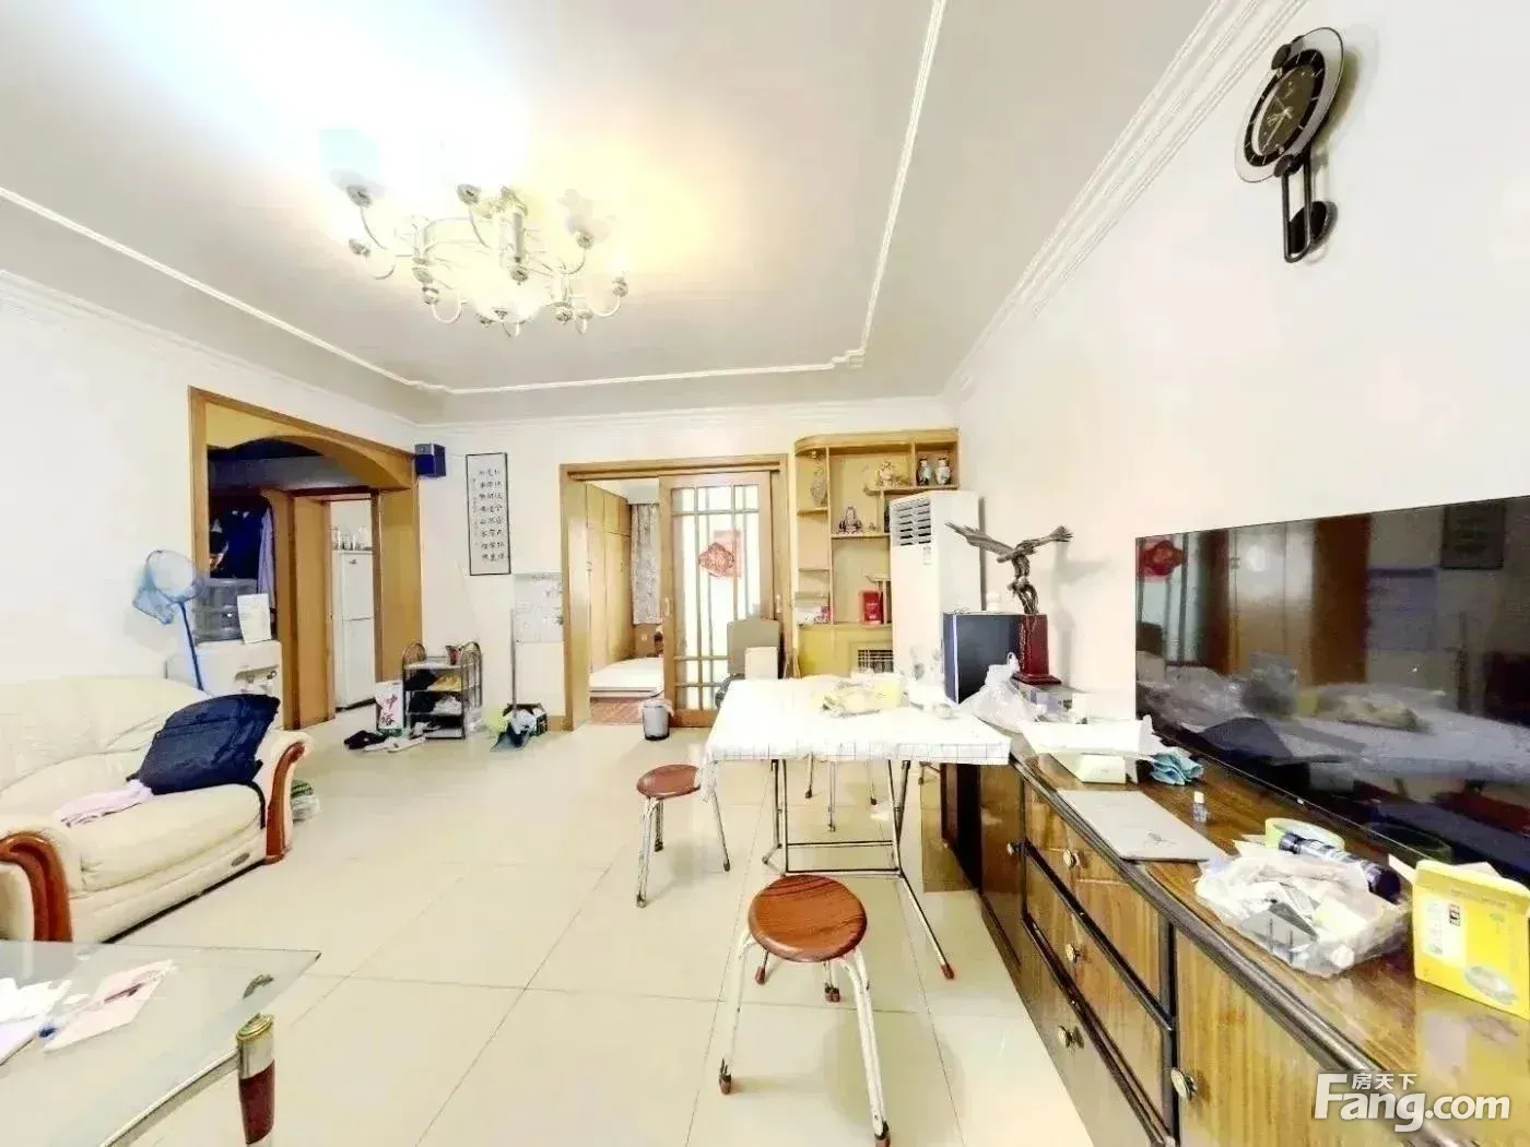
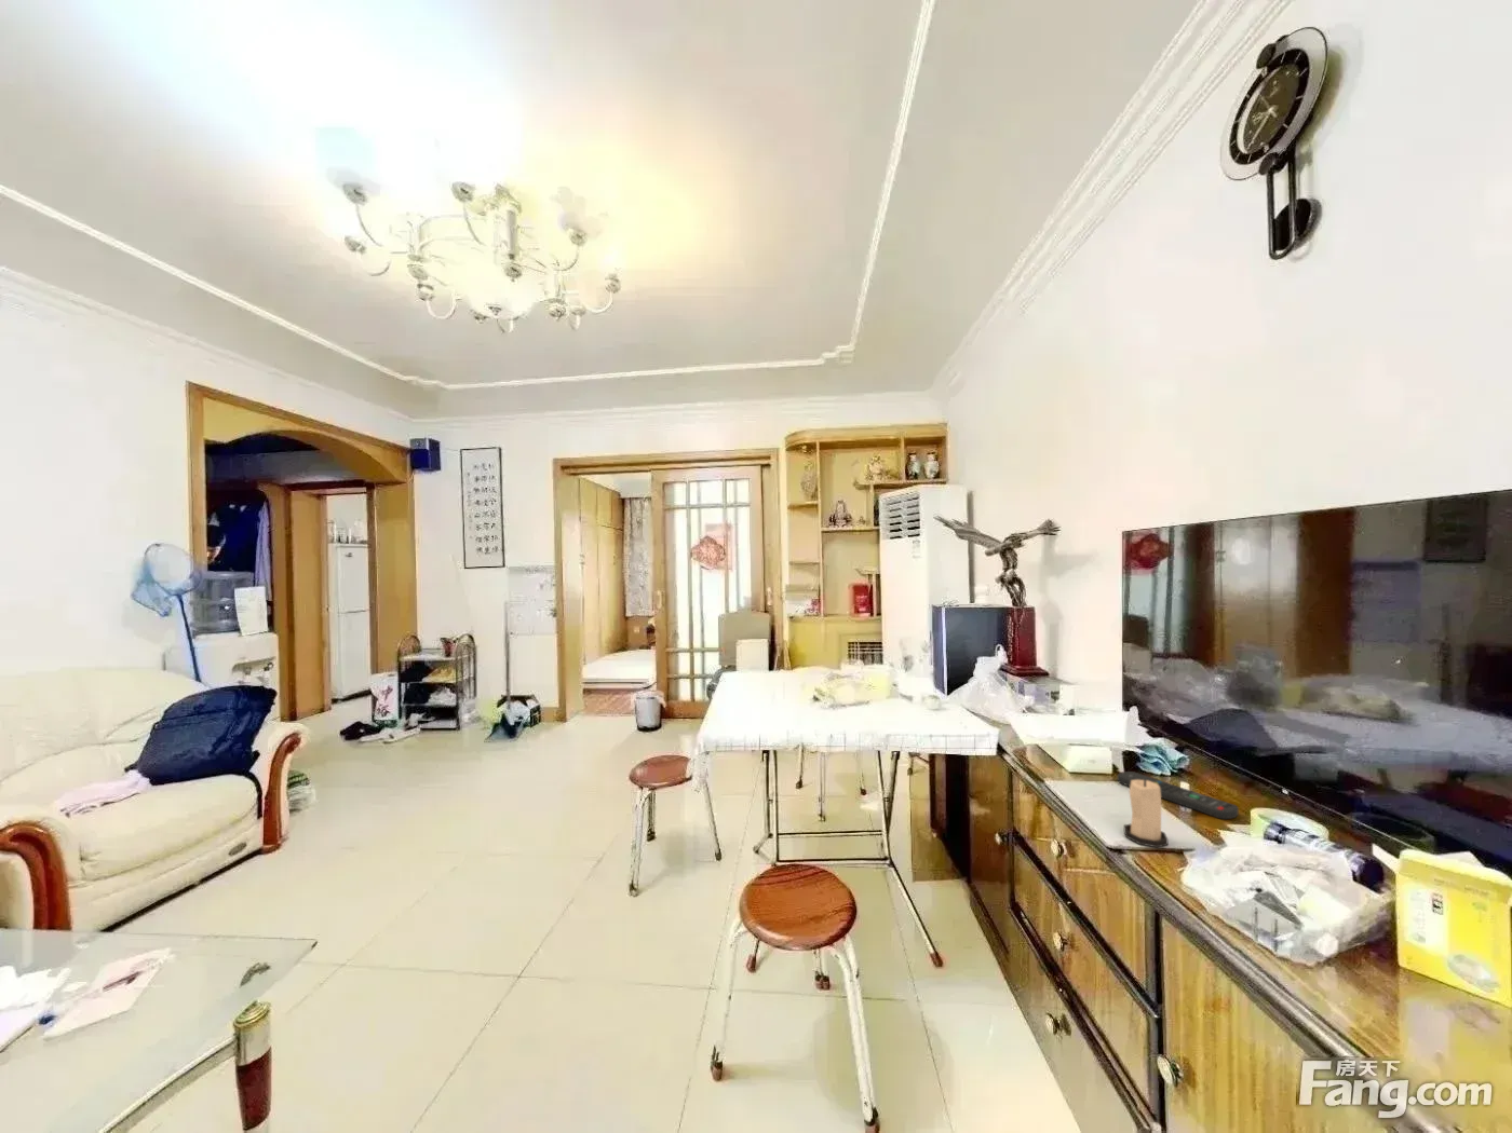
+ remote control [1117,770,1239,820]
+ candle [1123,780,1169,849]
